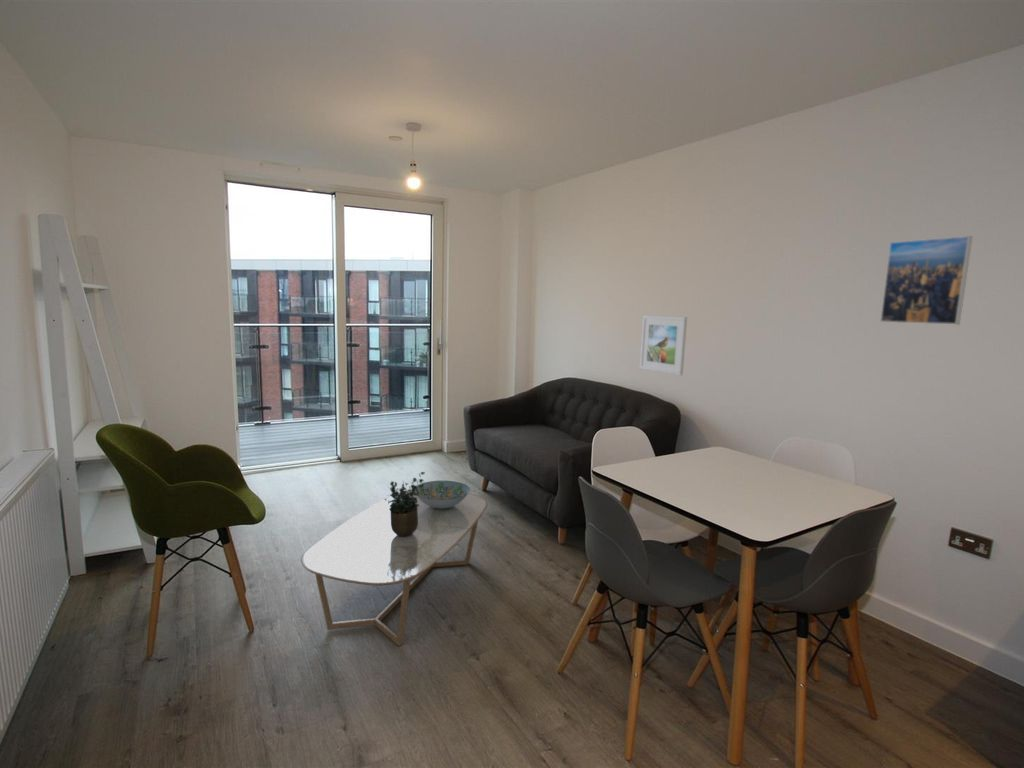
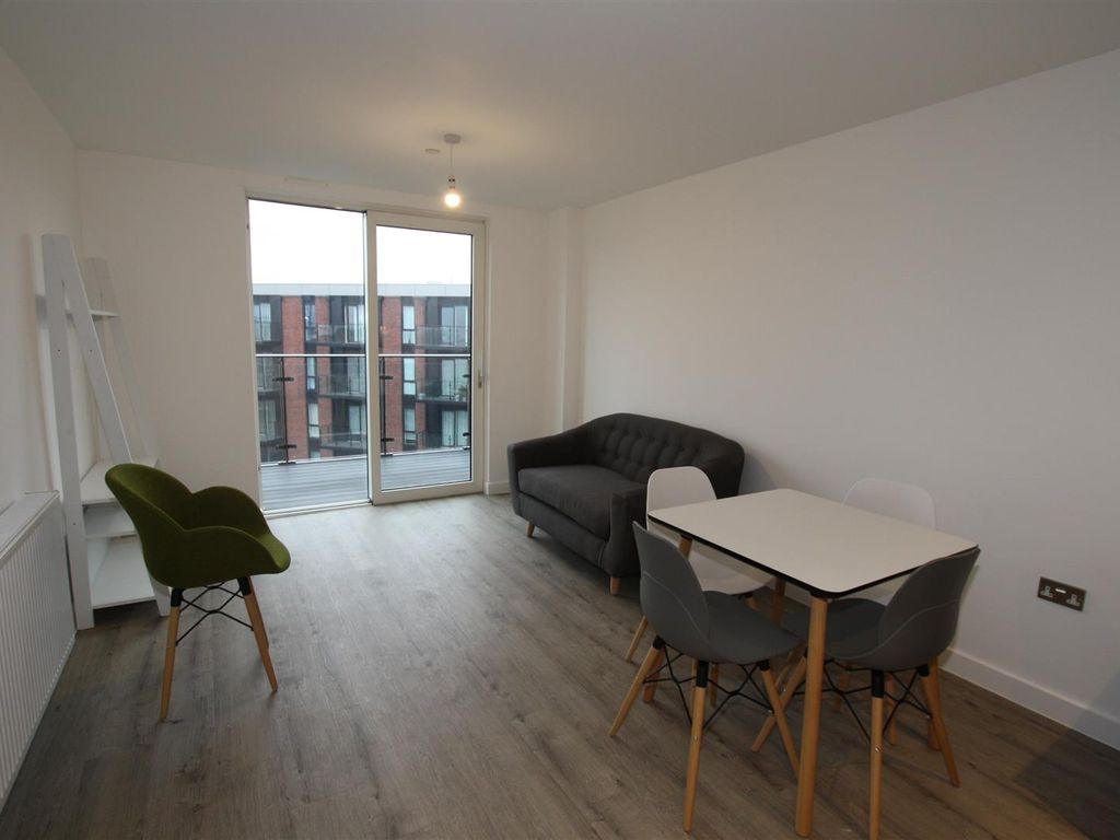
- potted plant [384,471,426,537]
- coffee table [300,488,489,647]
- decorative bowl [414,480,471,509]
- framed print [638,314,688,376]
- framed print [879,235,973,326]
